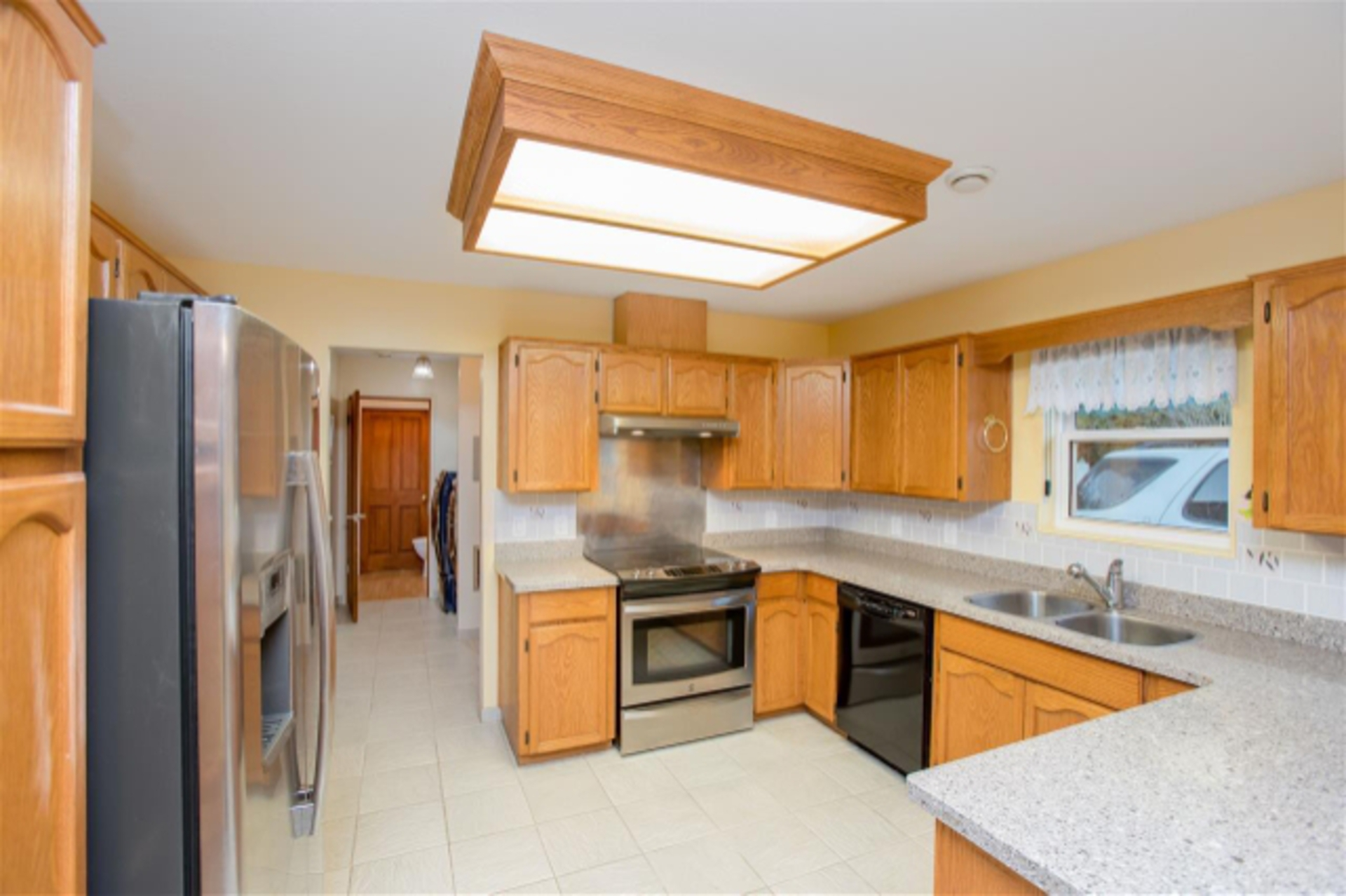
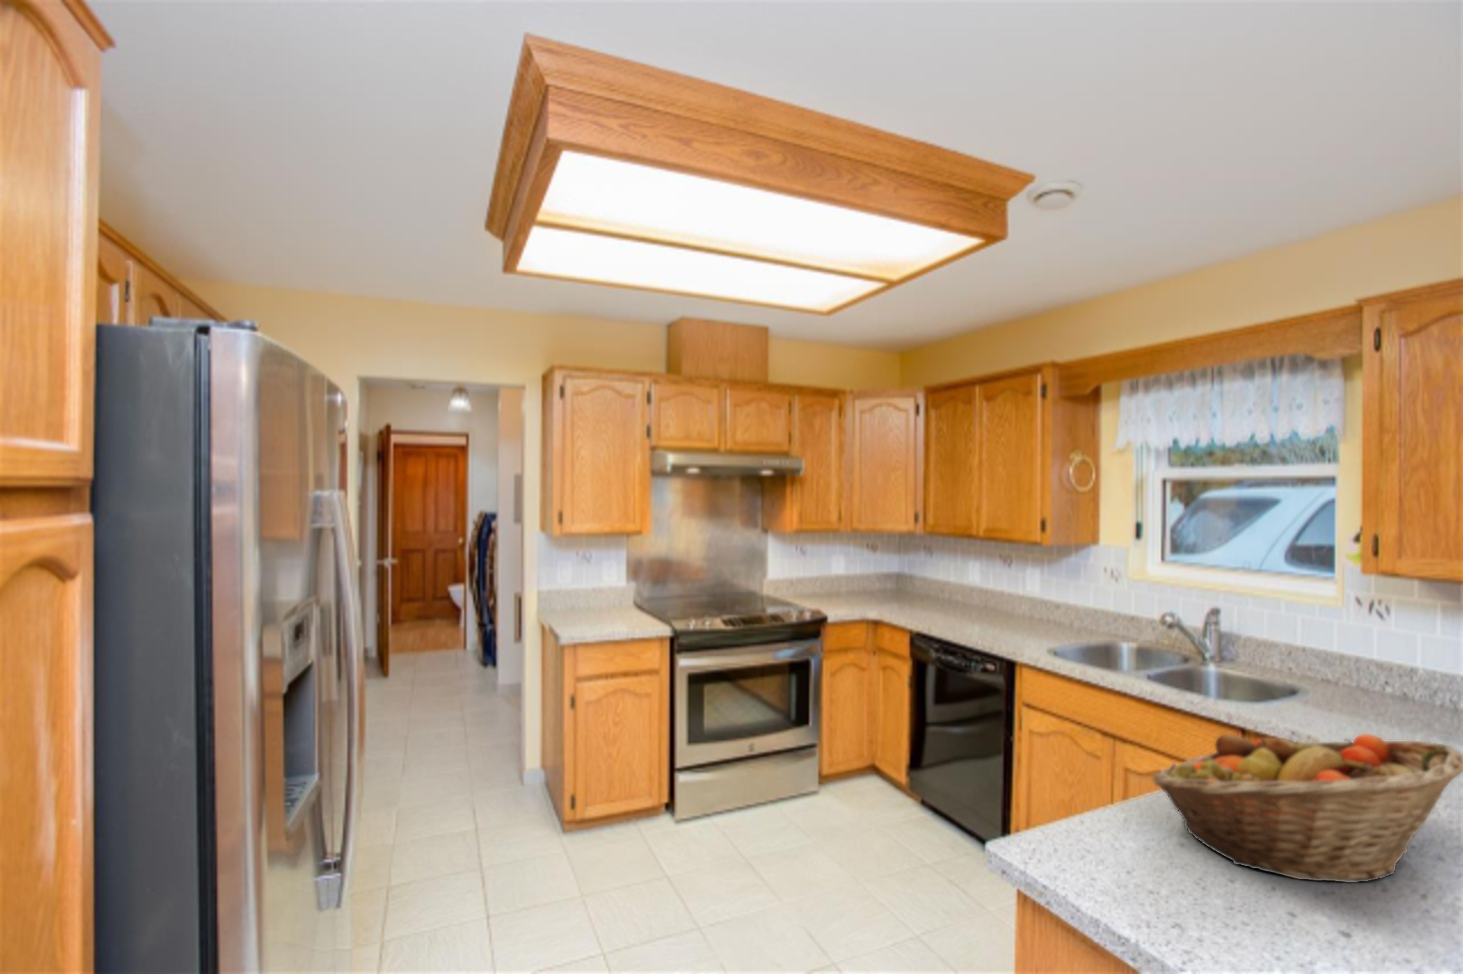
+ fruit basket [1151,730,1463,884]
